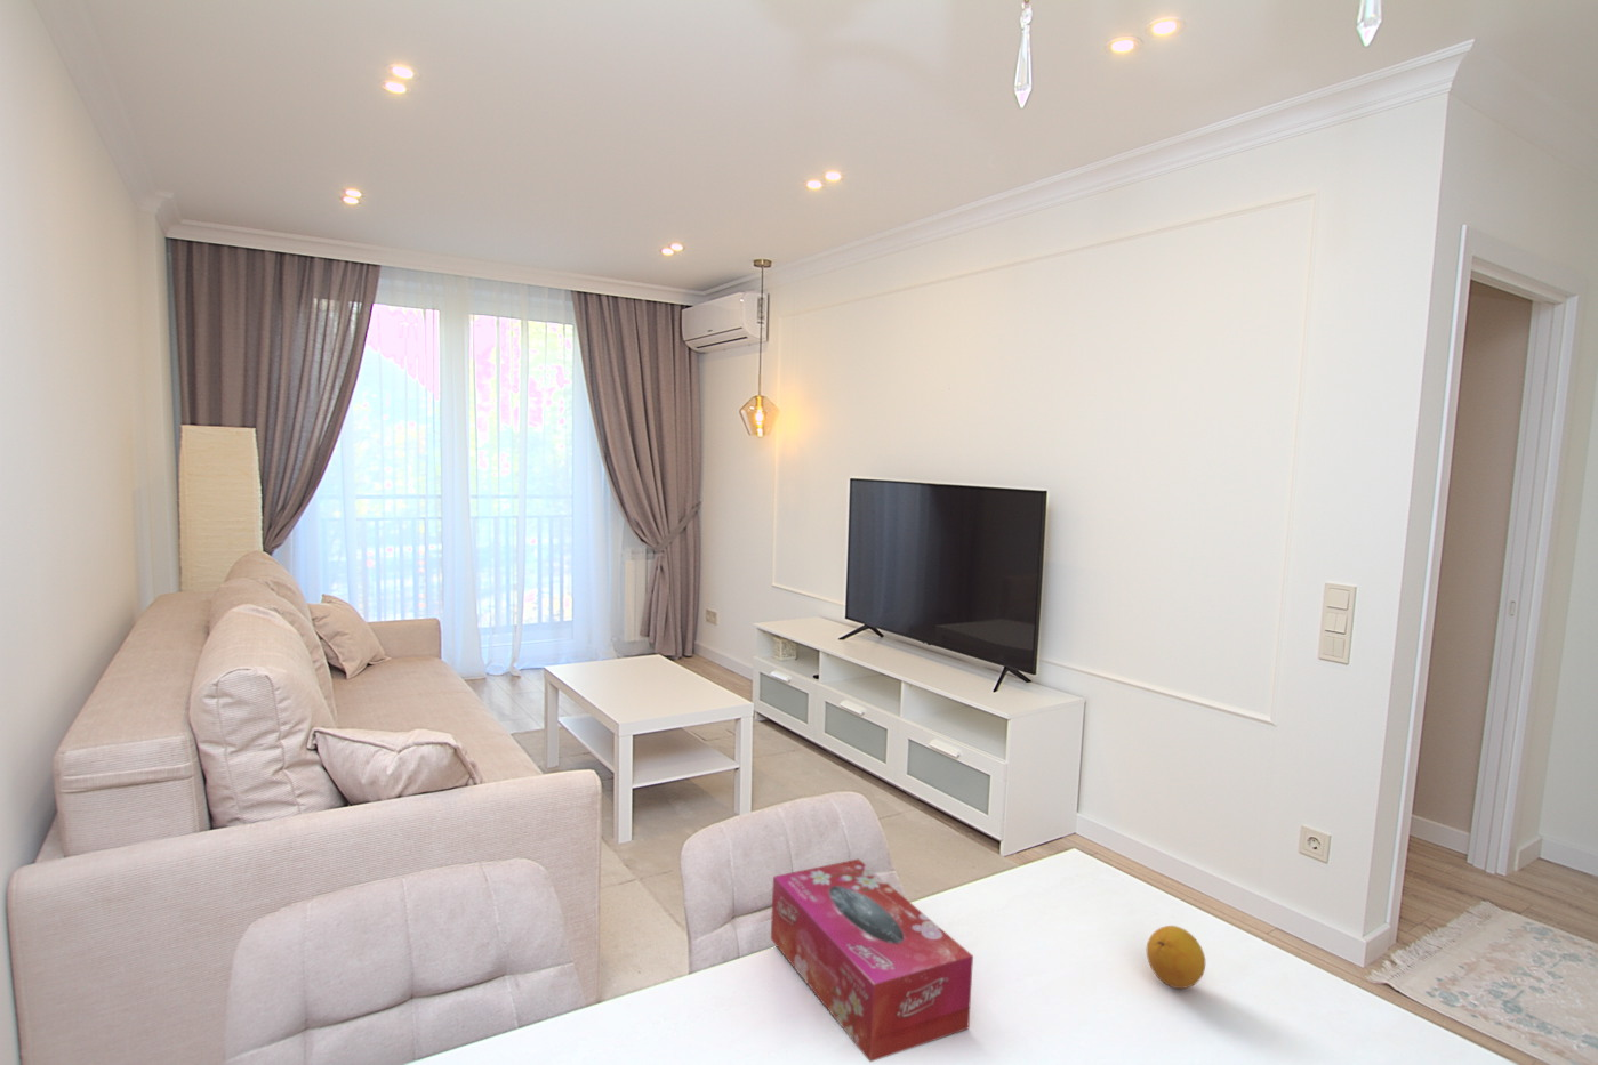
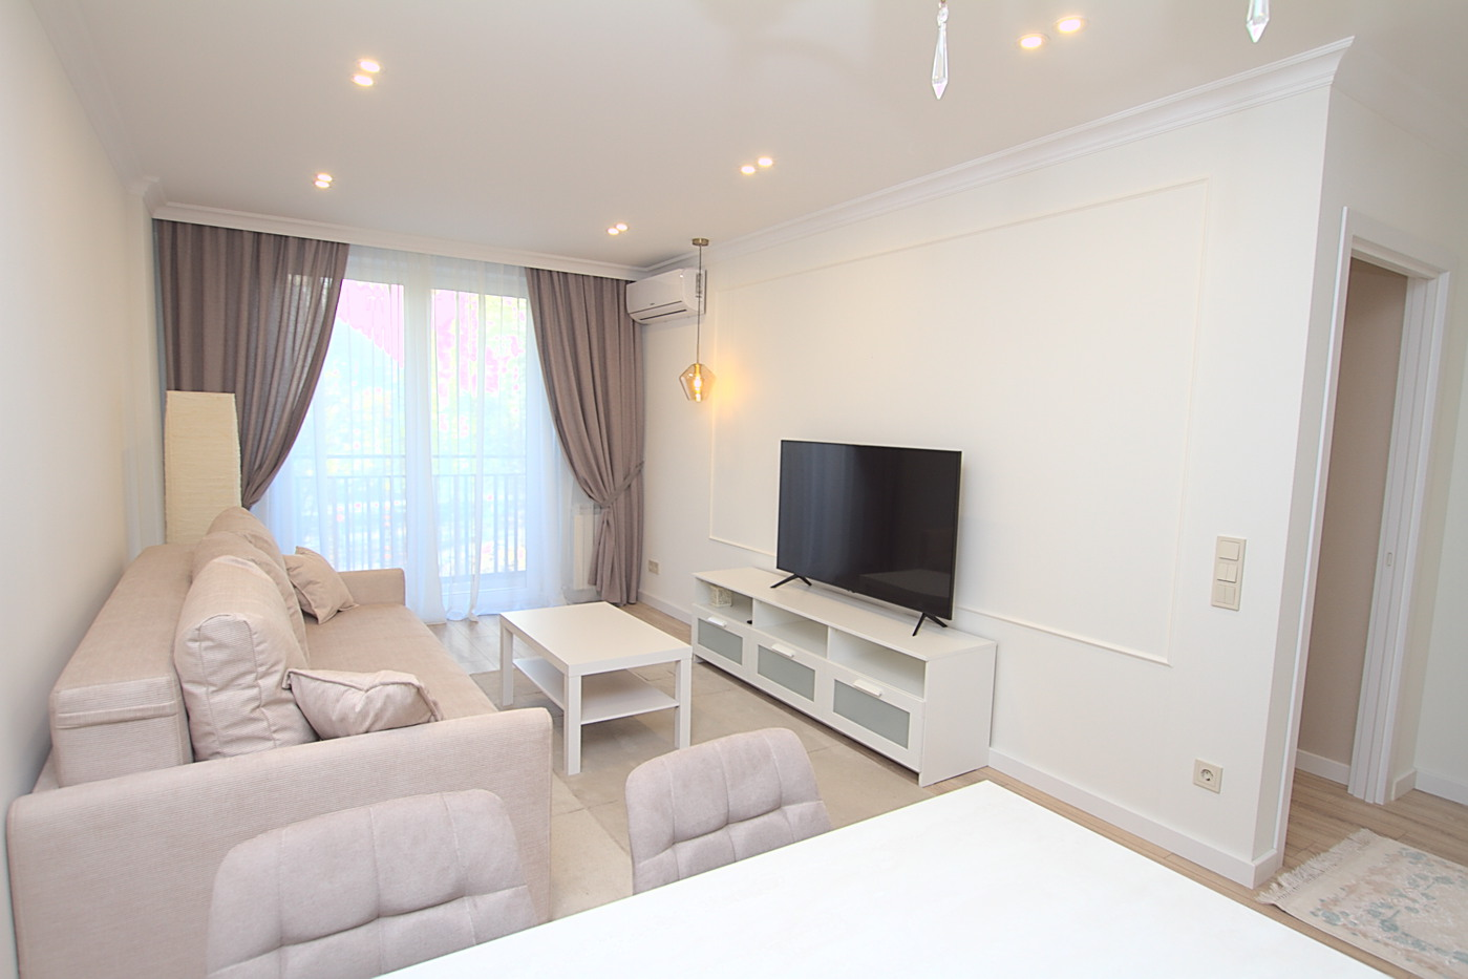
- fruit [1146,925,1206,990]
- tissue box [770,857,974,1063]
